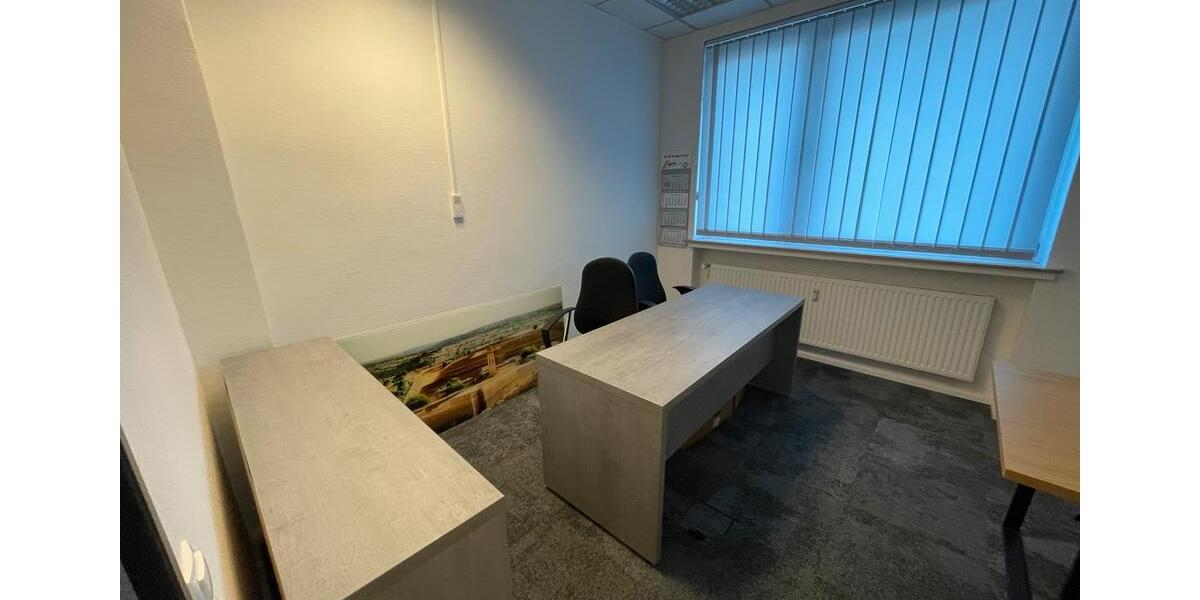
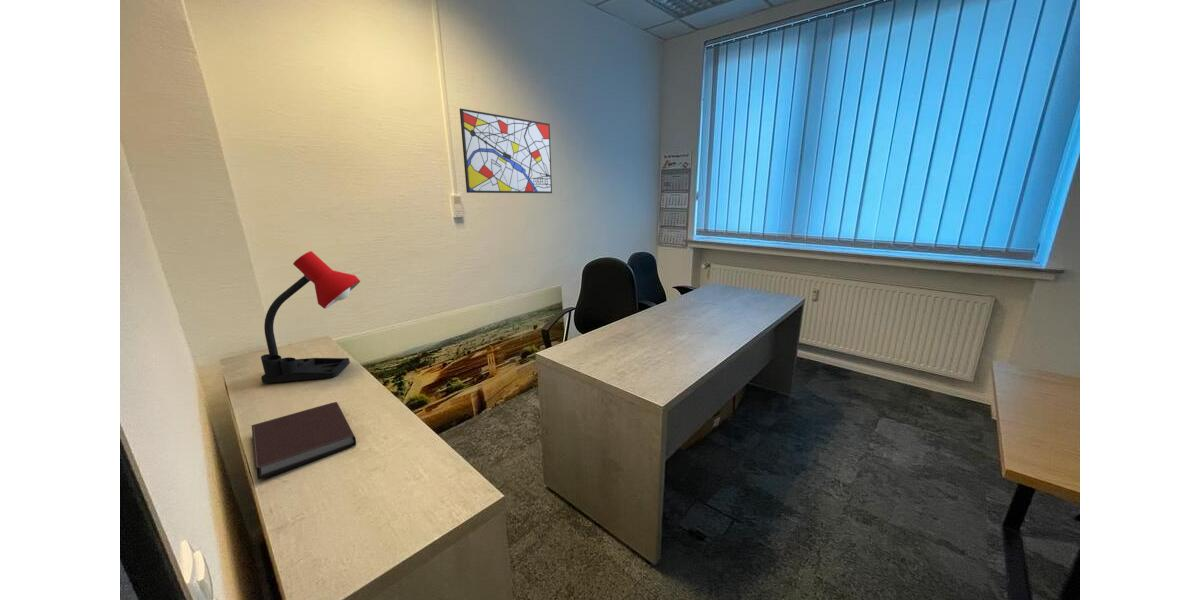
+ wall art [459,108,553,194]
+ desk lamp [260,250,361,384]
+ notebook [251,401,357,481]
